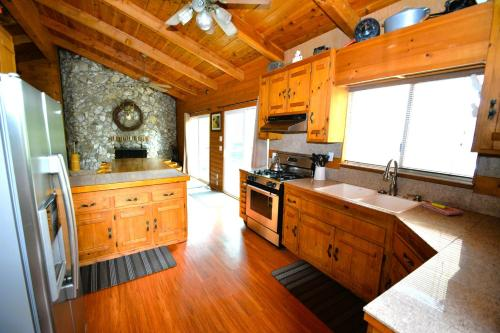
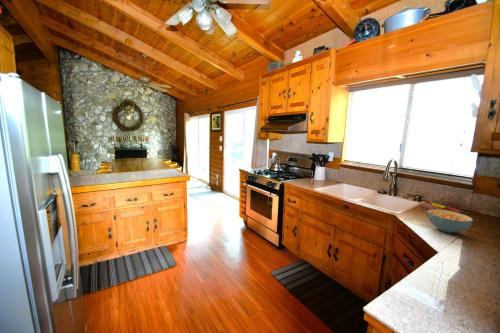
+ cereal bowl [427,208,474,234]
